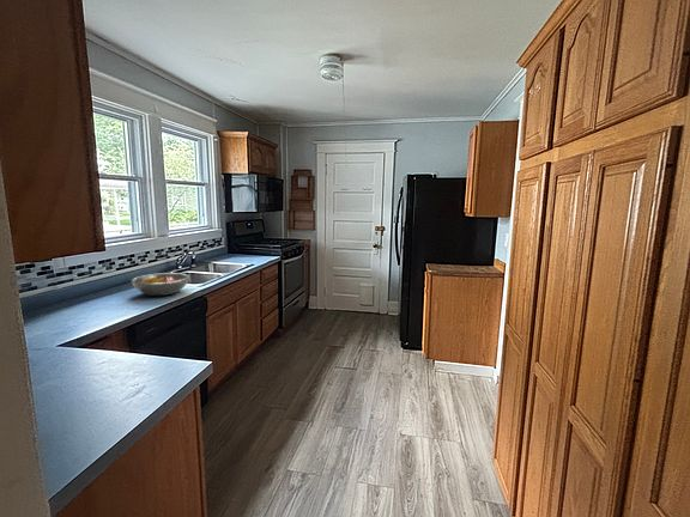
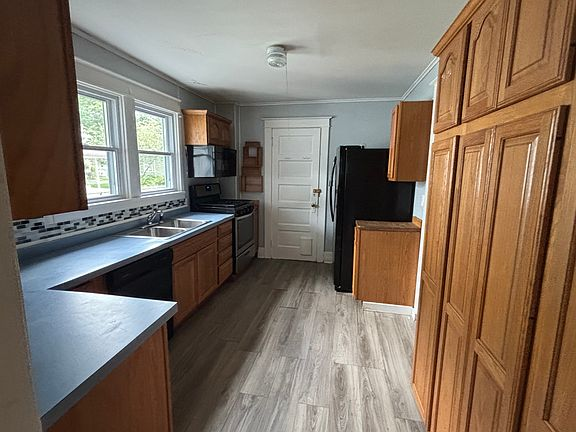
- fruit bowl [129,272,192,297]
